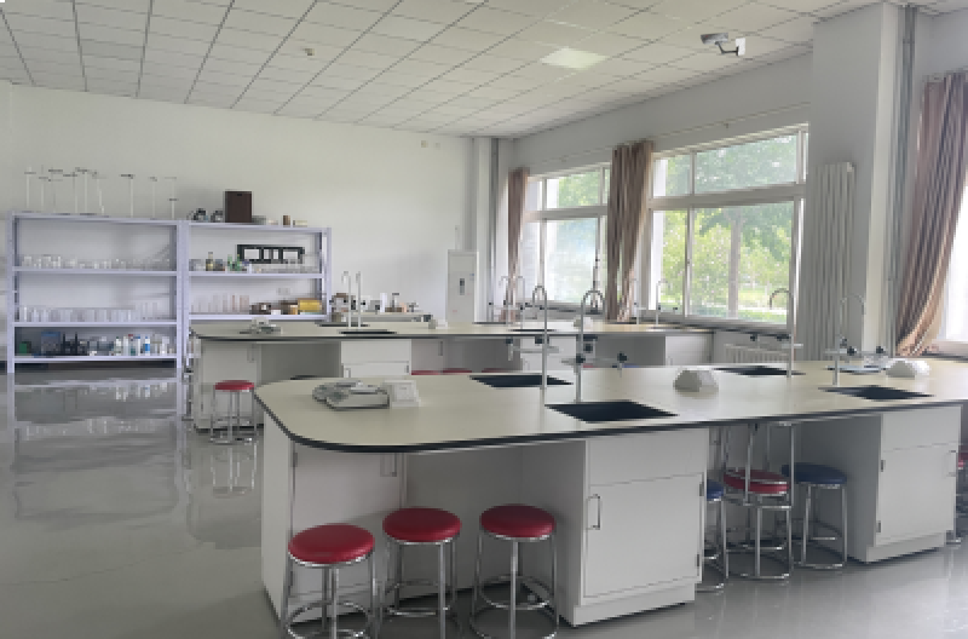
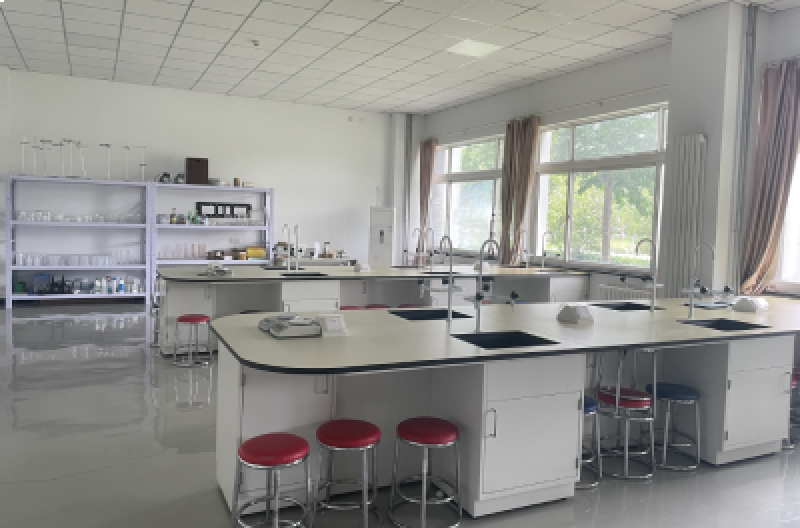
- security camera [699,31,747,58]
